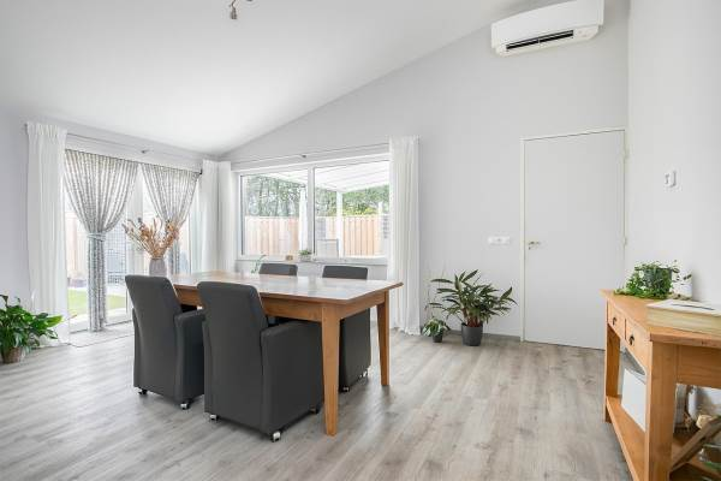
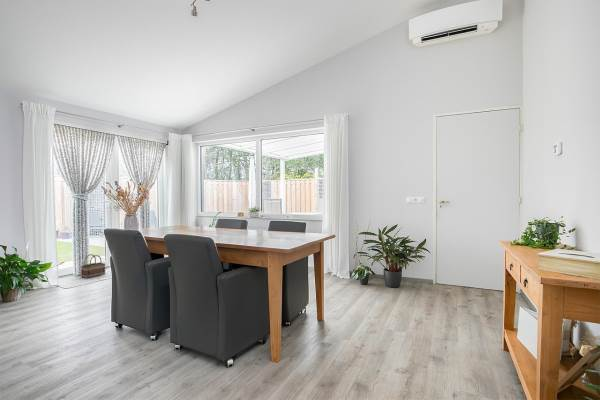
+ basket [80,253,106,279]
